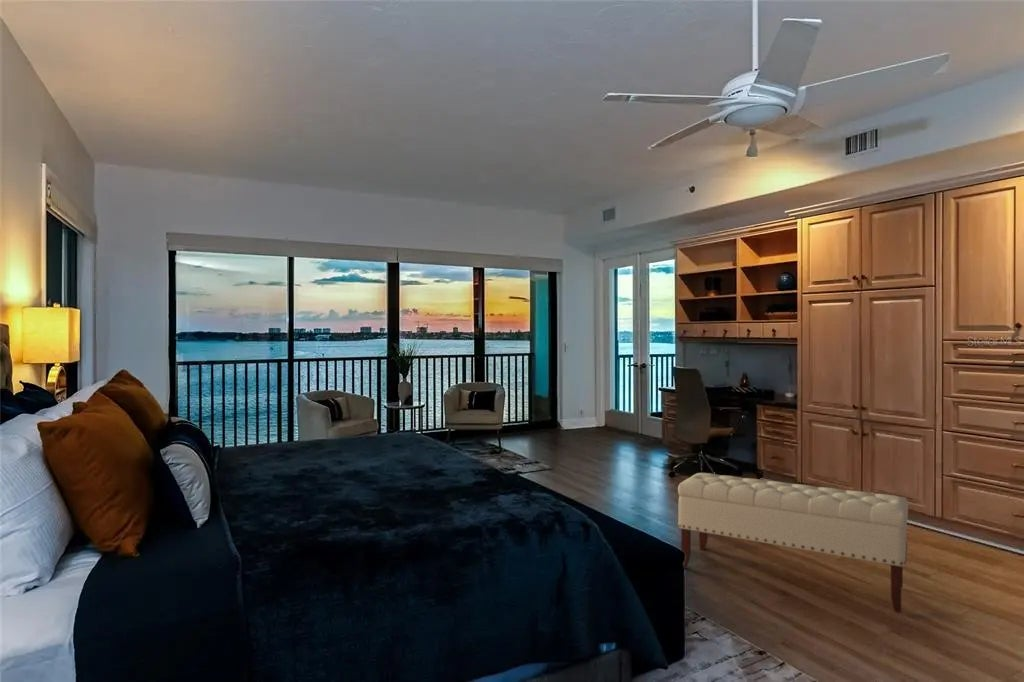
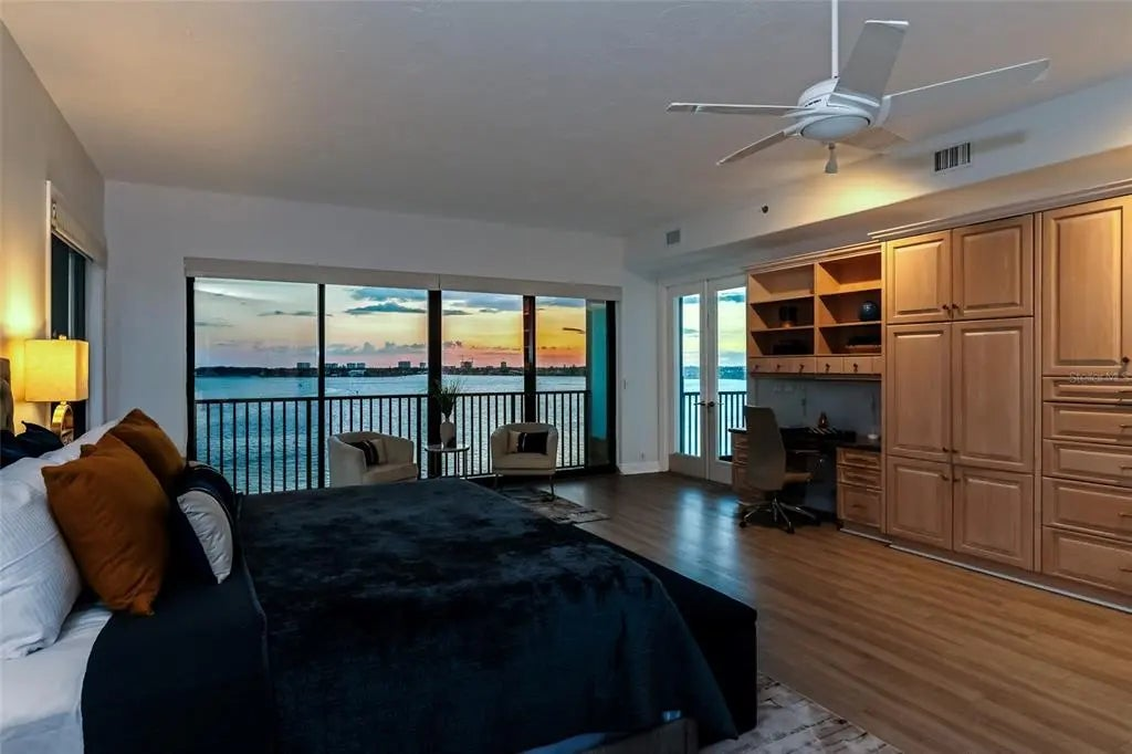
- bench [677,472,909,614]
